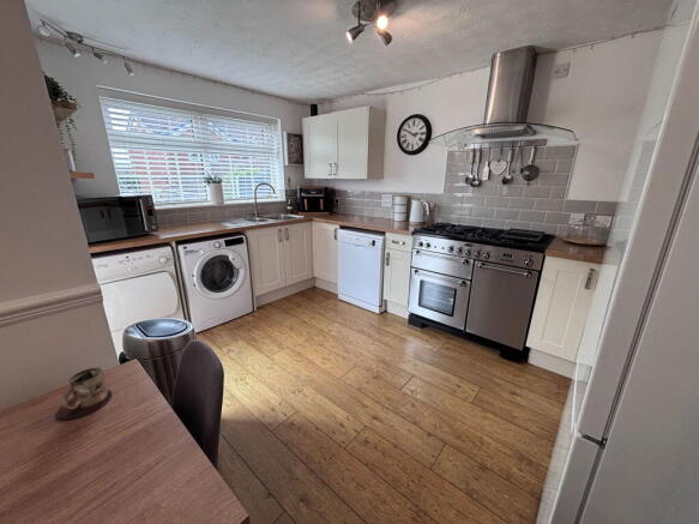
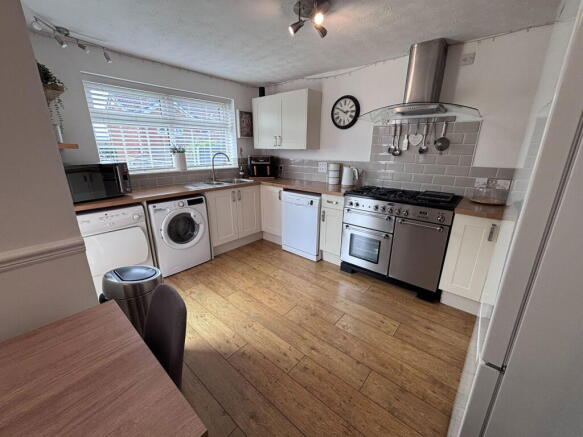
- mug [55,367,113,421]
